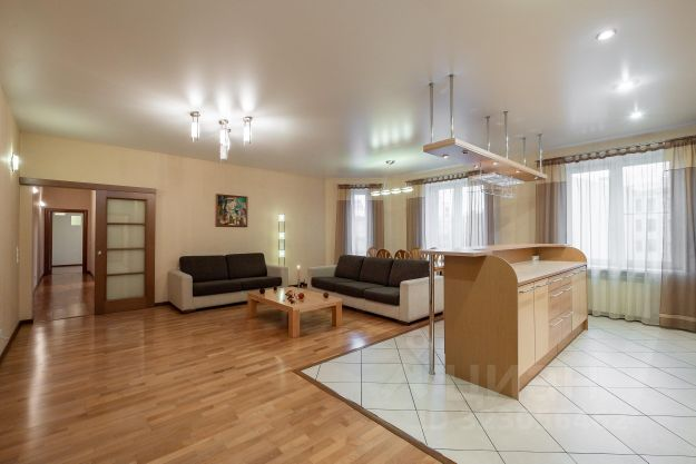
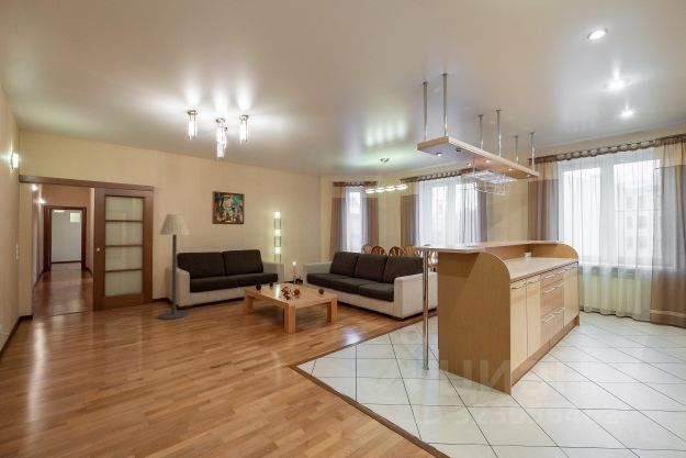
+ floor lamp [158,213,191,321]
